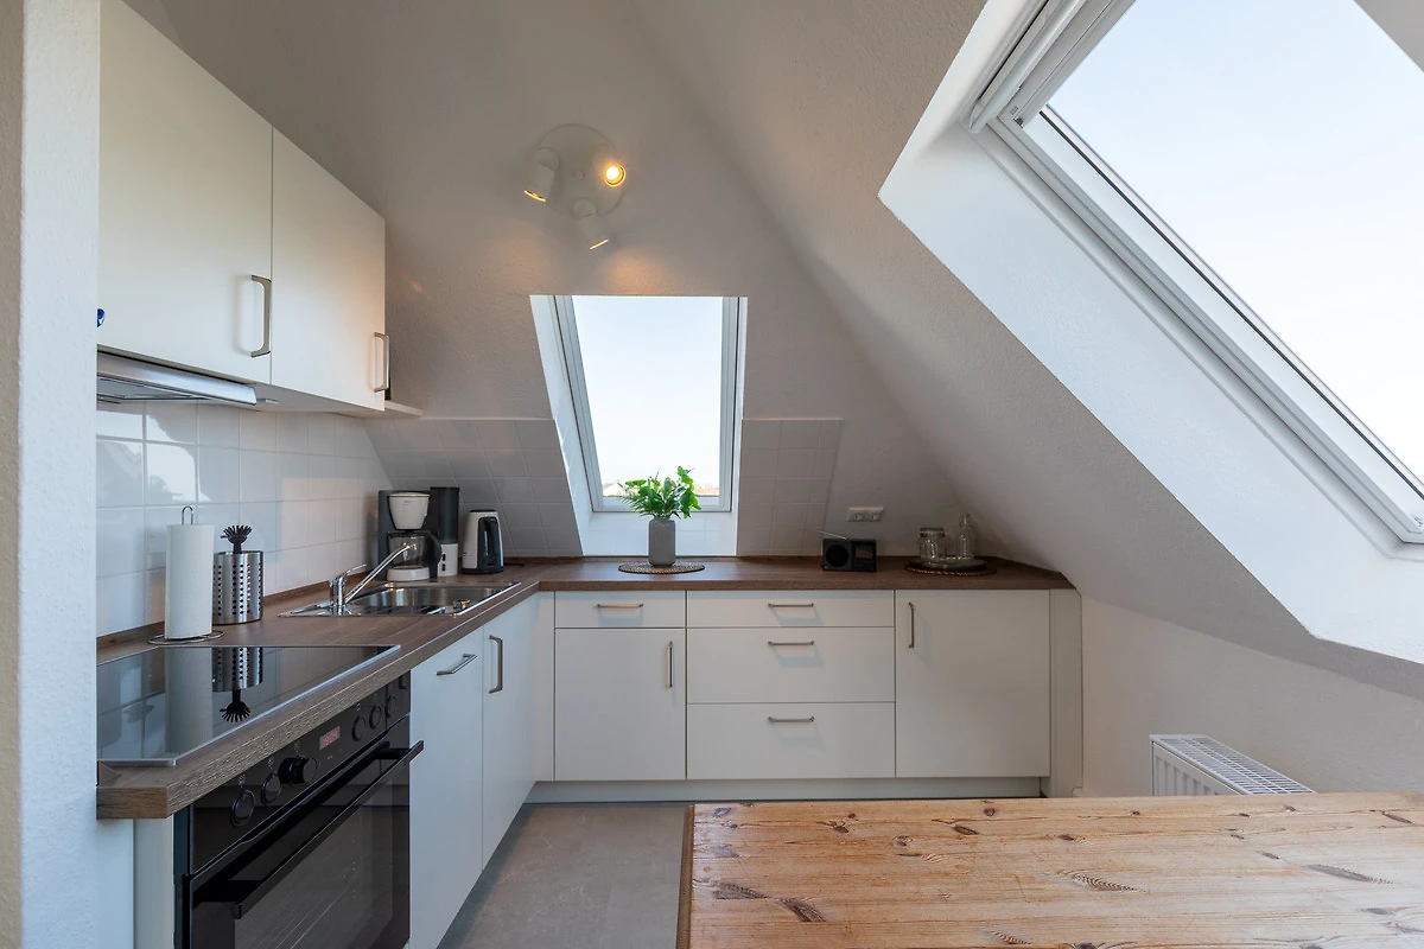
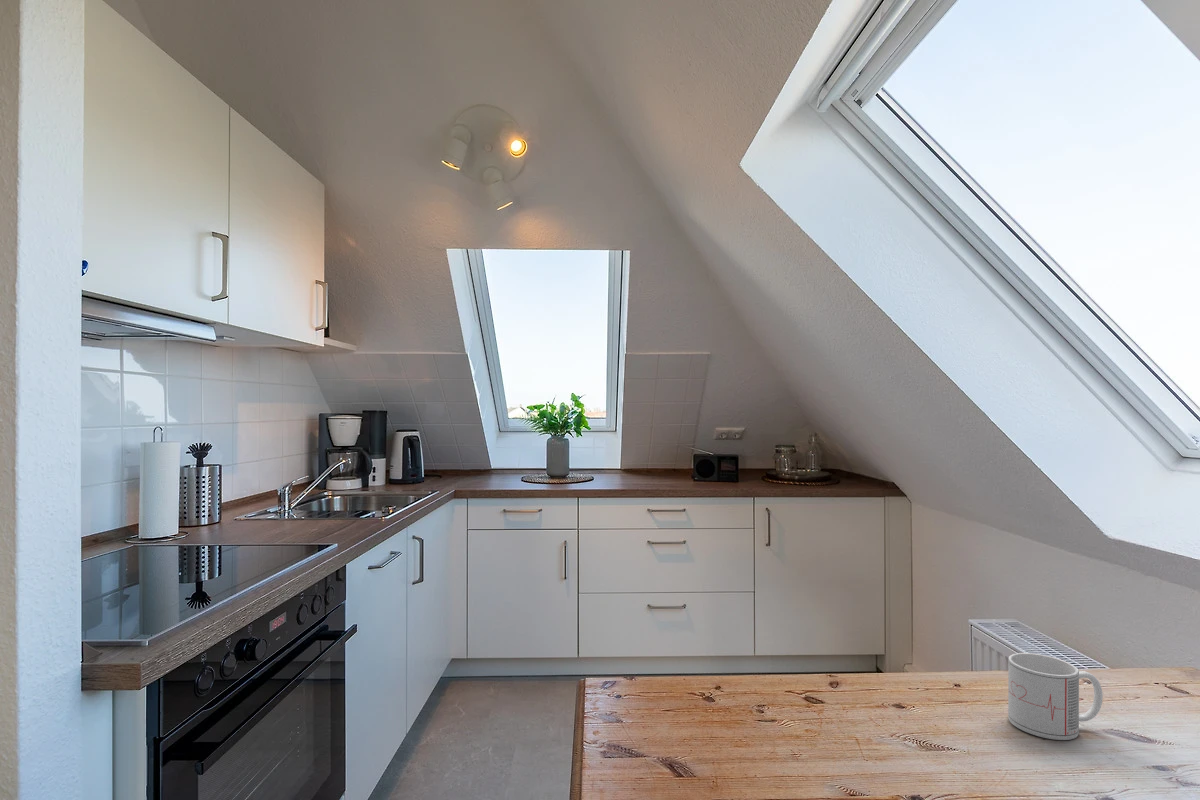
+ mug [1007,652,1104,741]
